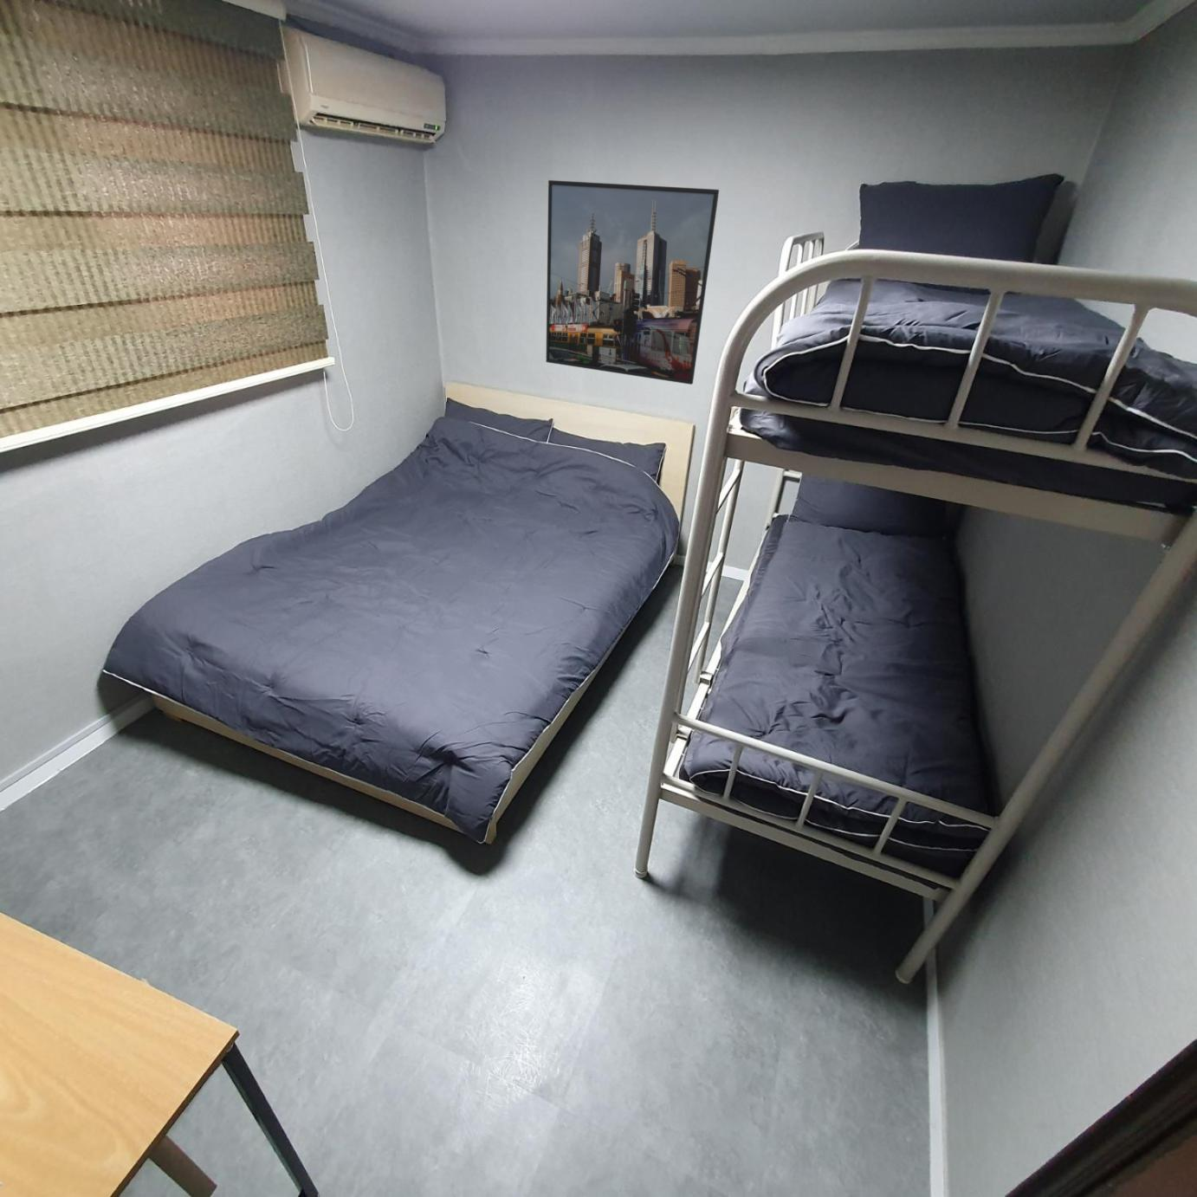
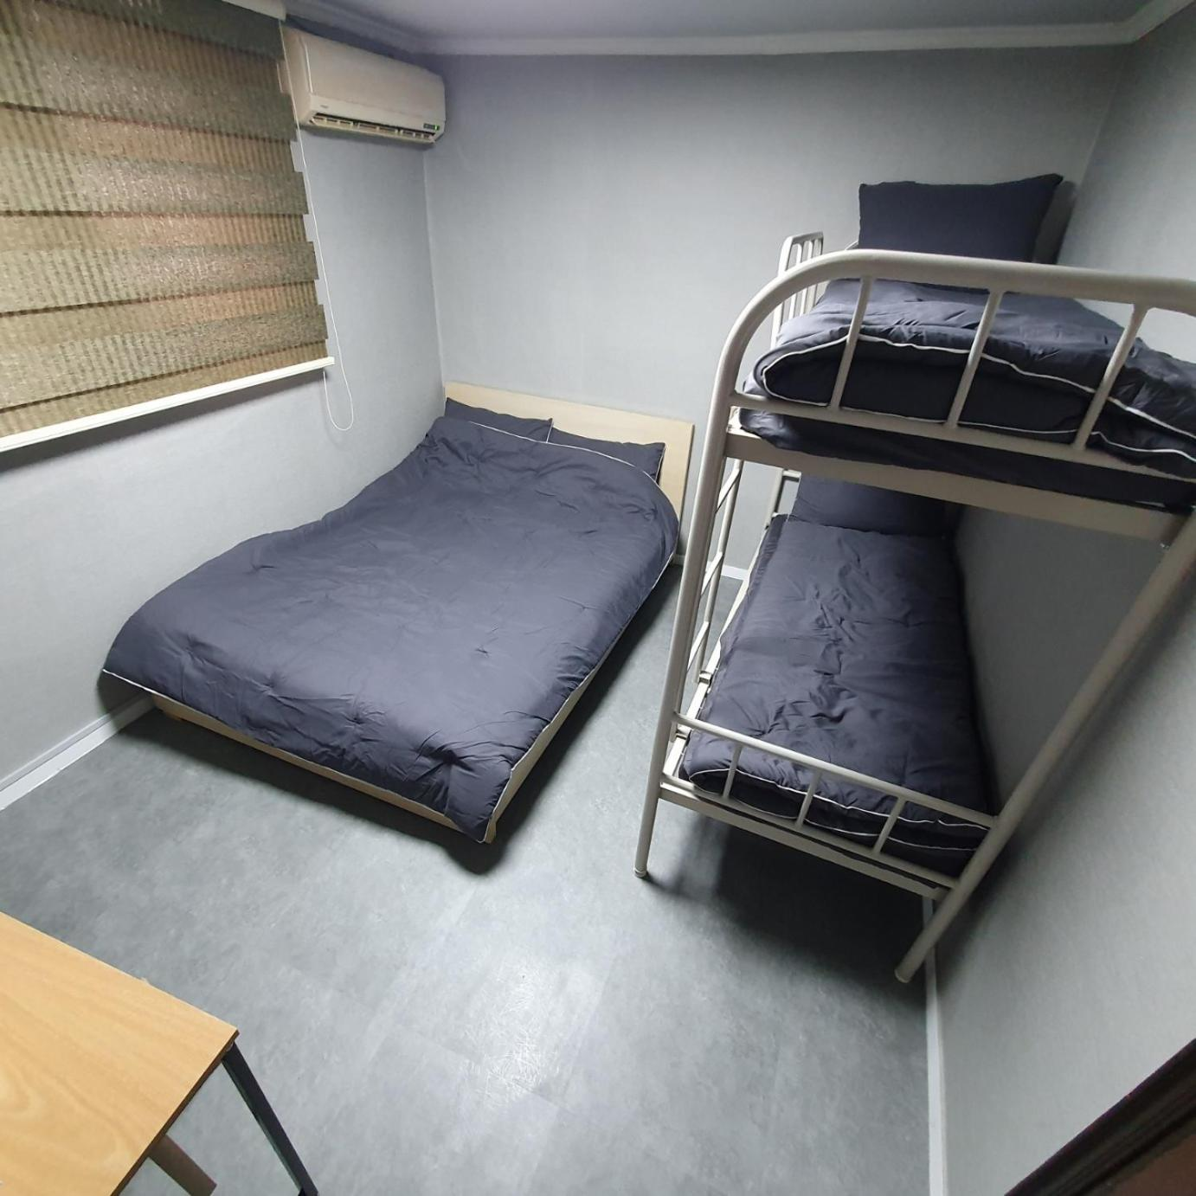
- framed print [545,180,720,386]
